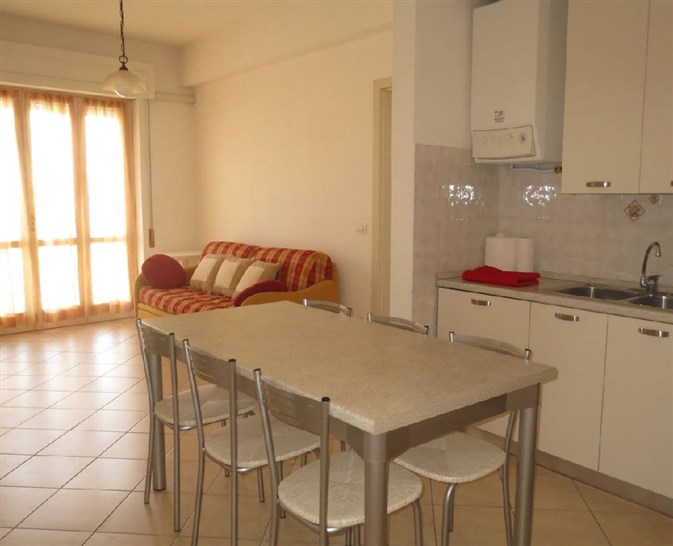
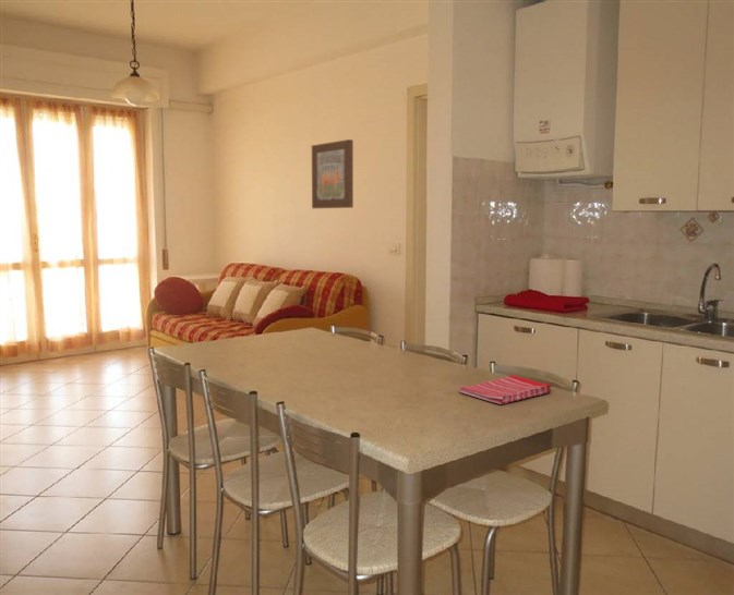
+ wall art [311,138,354,209]
+ dish towel [457,374,552,405]
